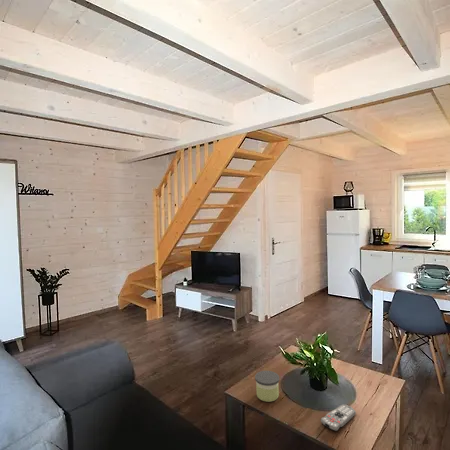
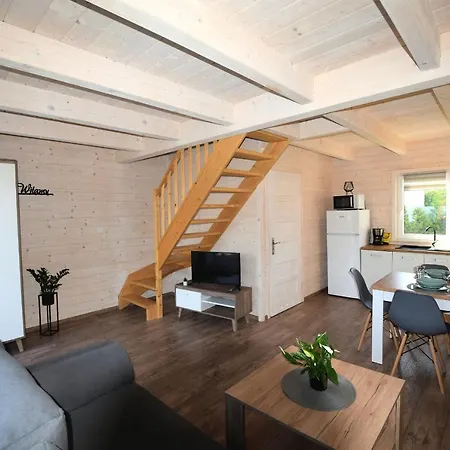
- candle [254,370,280,403]
- remote control [320,404,357,432]
